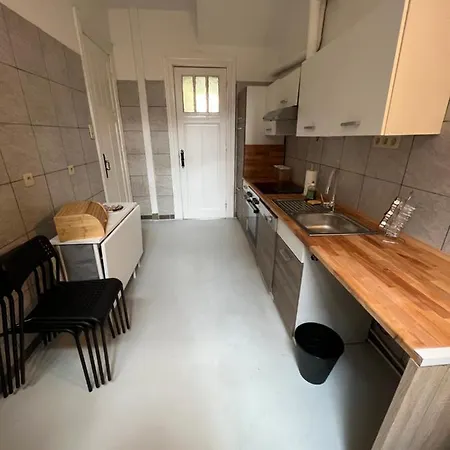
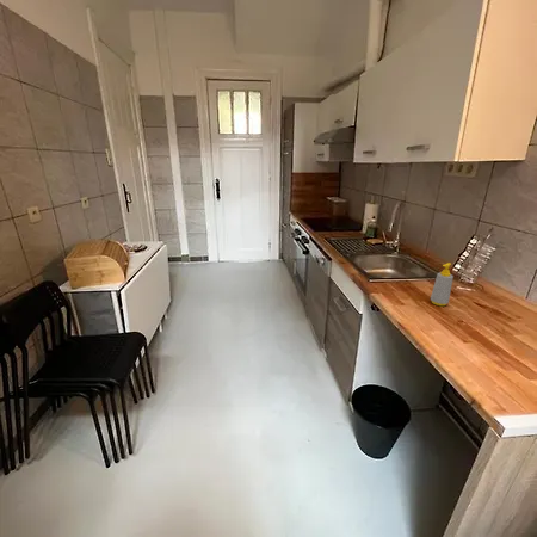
+ soap bottle [430,261,455,307]
